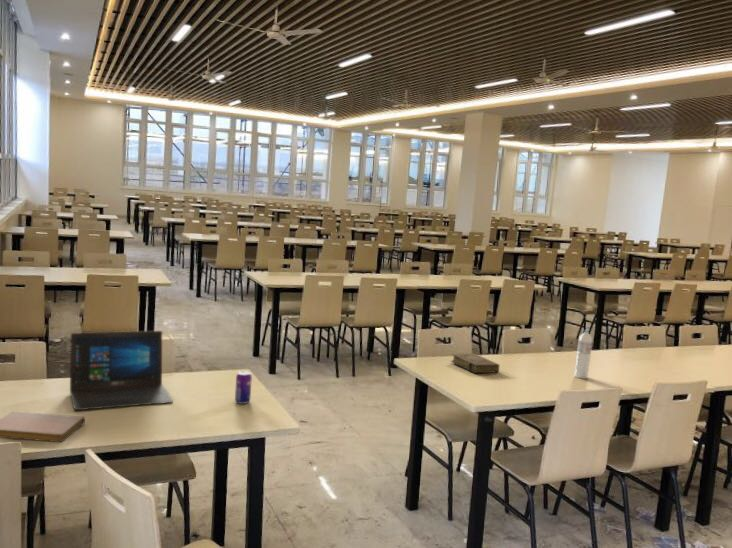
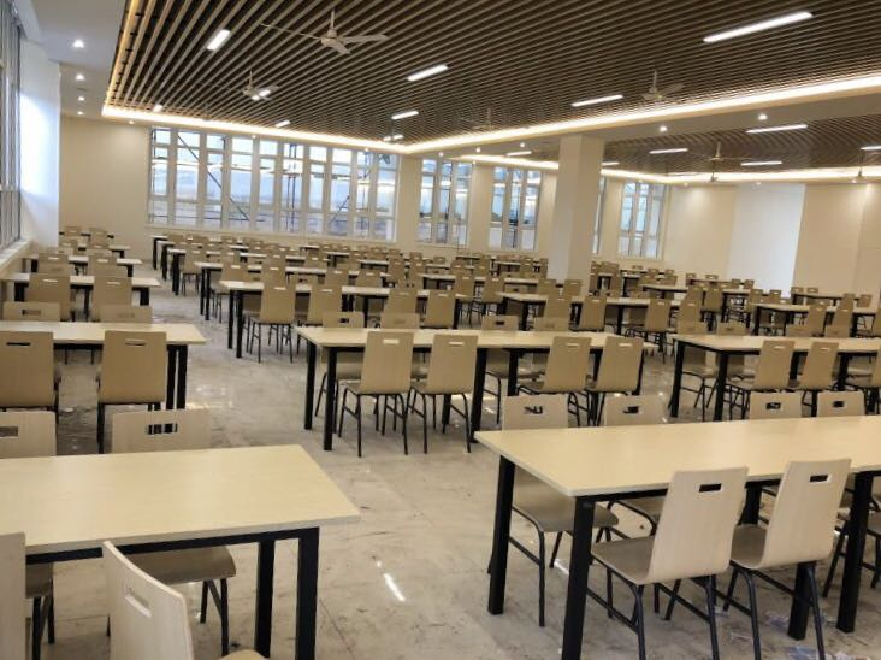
- beverage can [234,370,253,405]
- water bottle [573,329,594,380]
- laptop [69,330,174,411]
- book [450,353,500,374]
- notebook [0,411,86,443]
